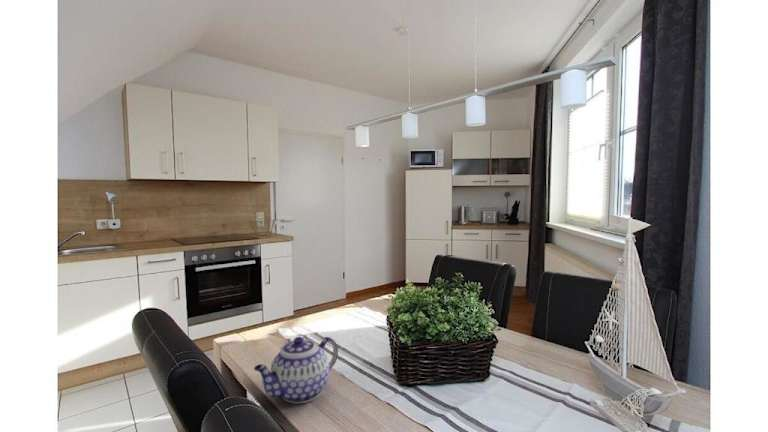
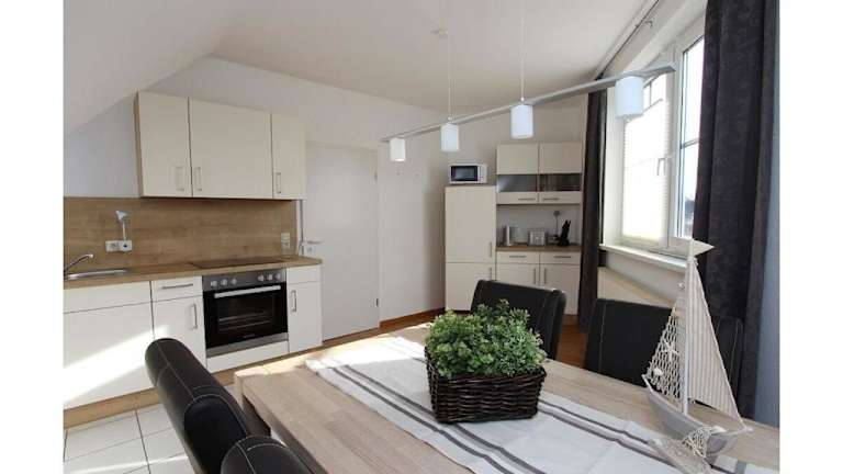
- teapot [253,336,339,404]
